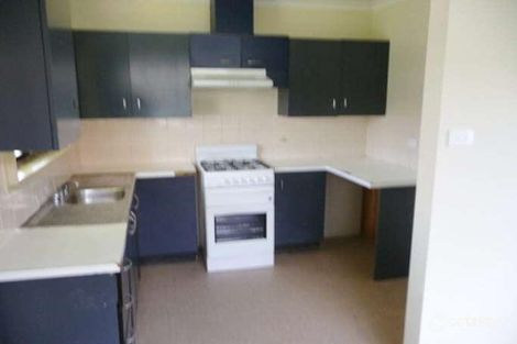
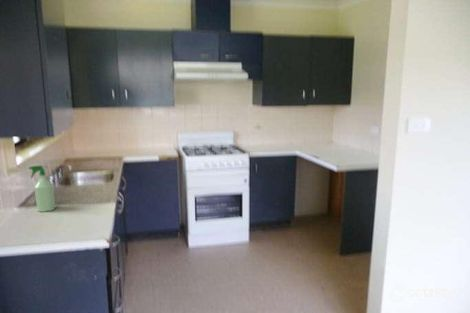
+ spray bottle [28,165,56,213]
